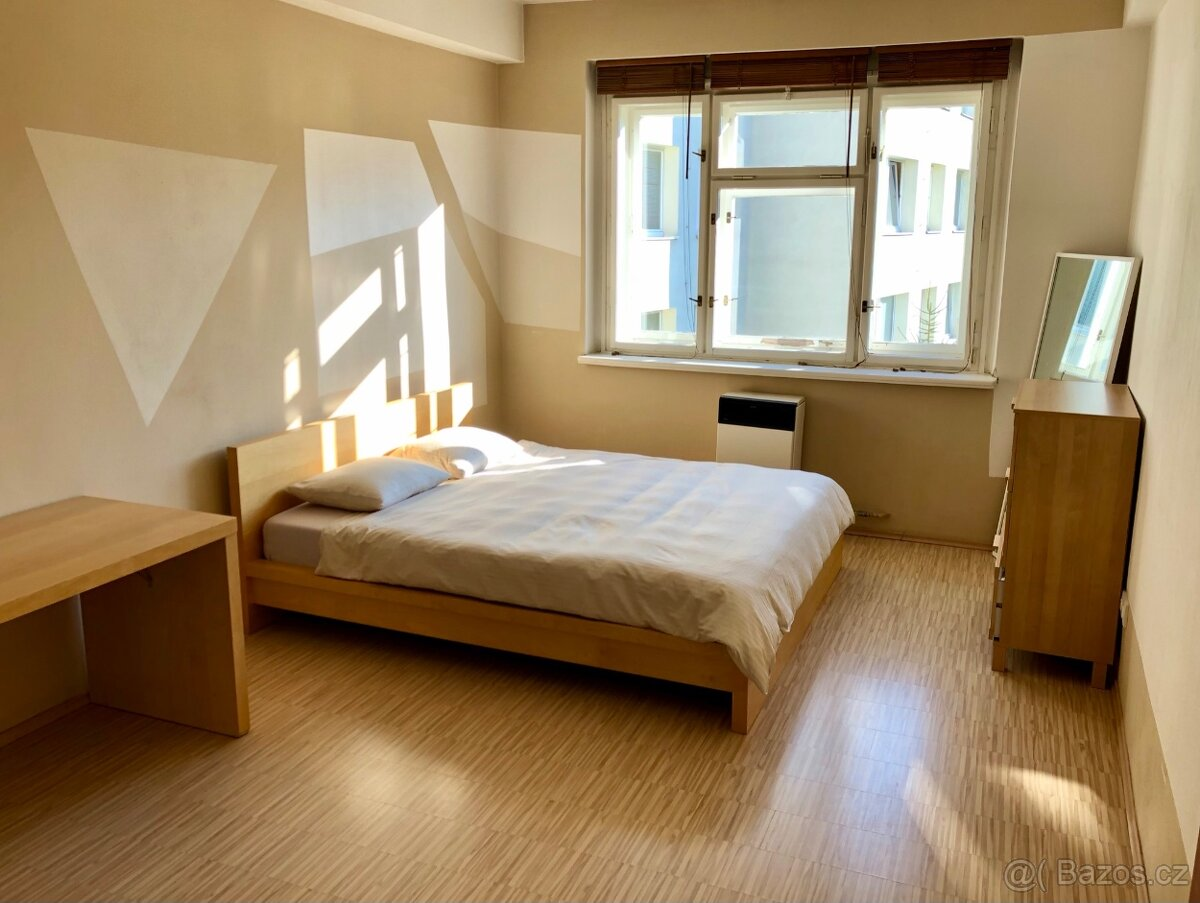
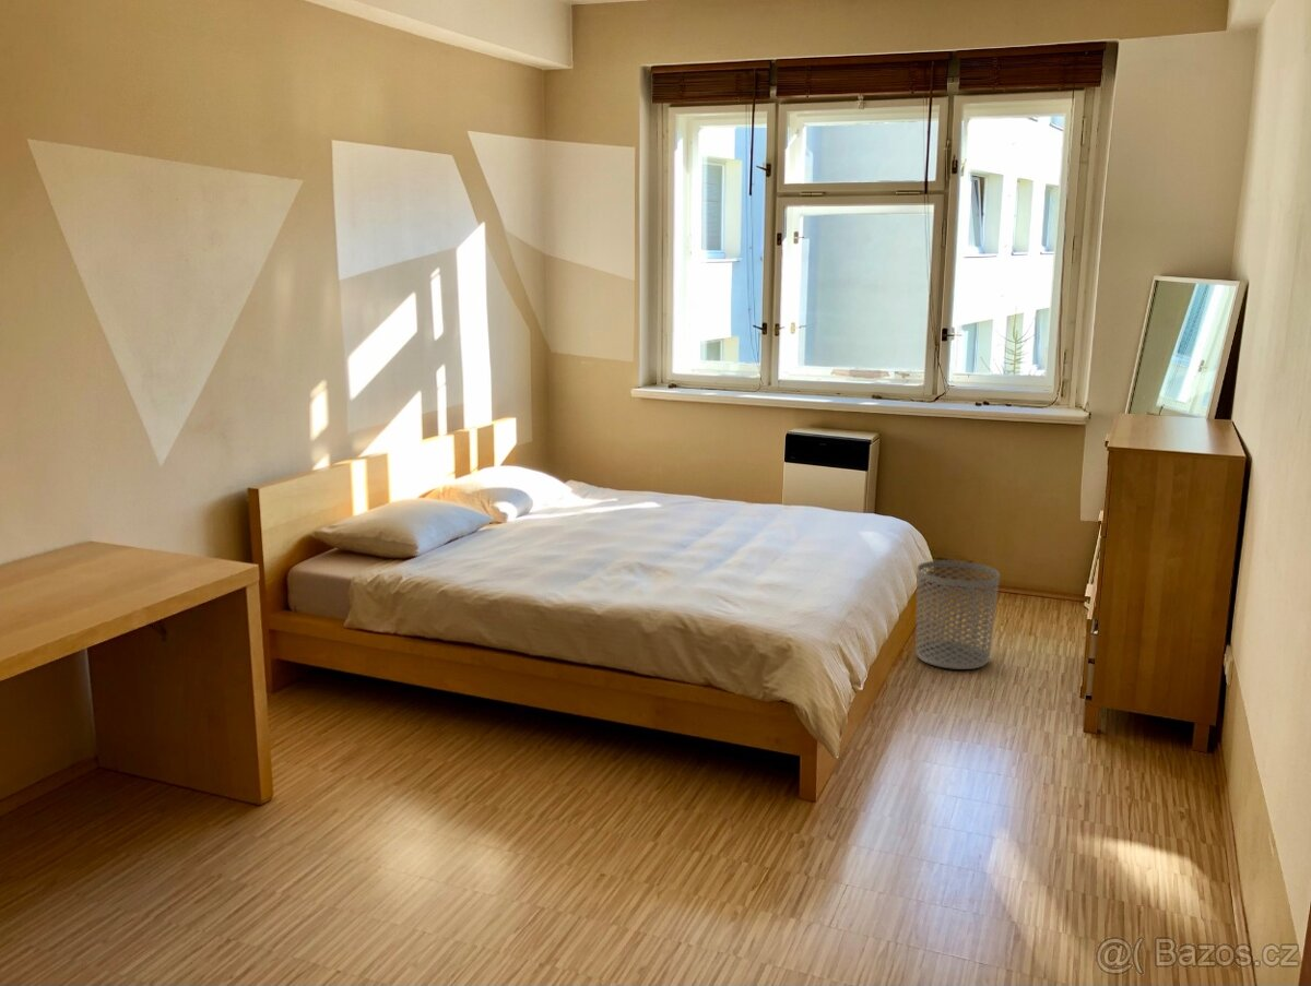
+ waste bin [916,559,1001,670]
